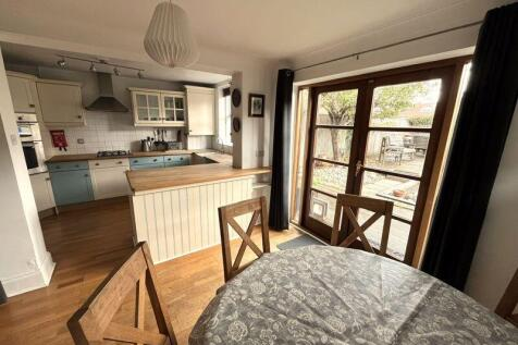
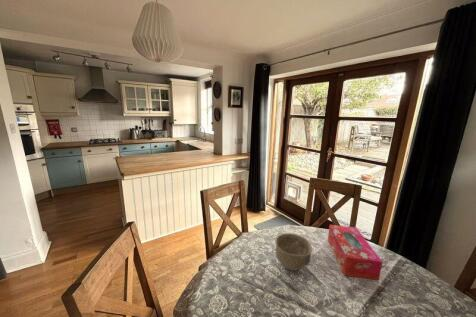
+ bowl [274,232,313,272]
+ tissue box [327,224,383,281]
